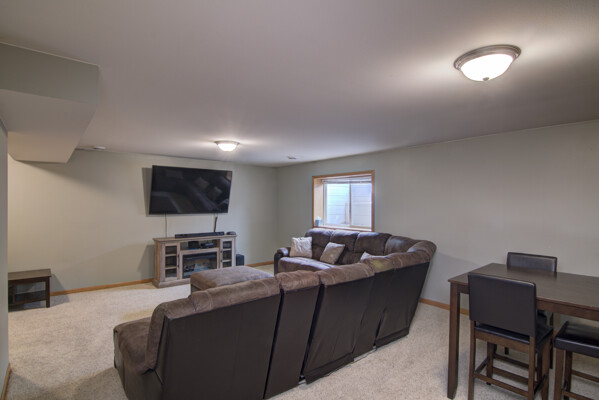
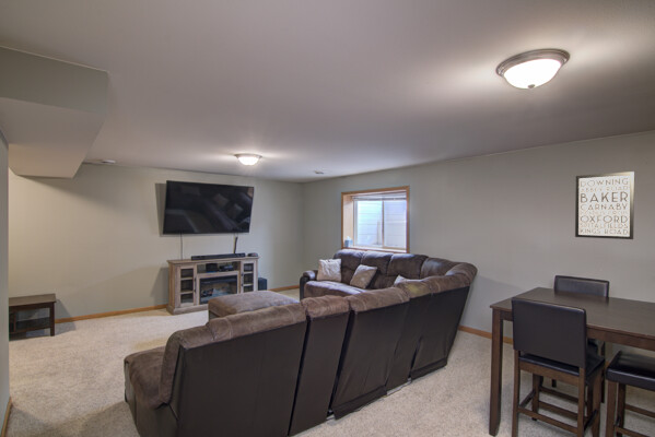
+ wall art [574,170,635,240]
